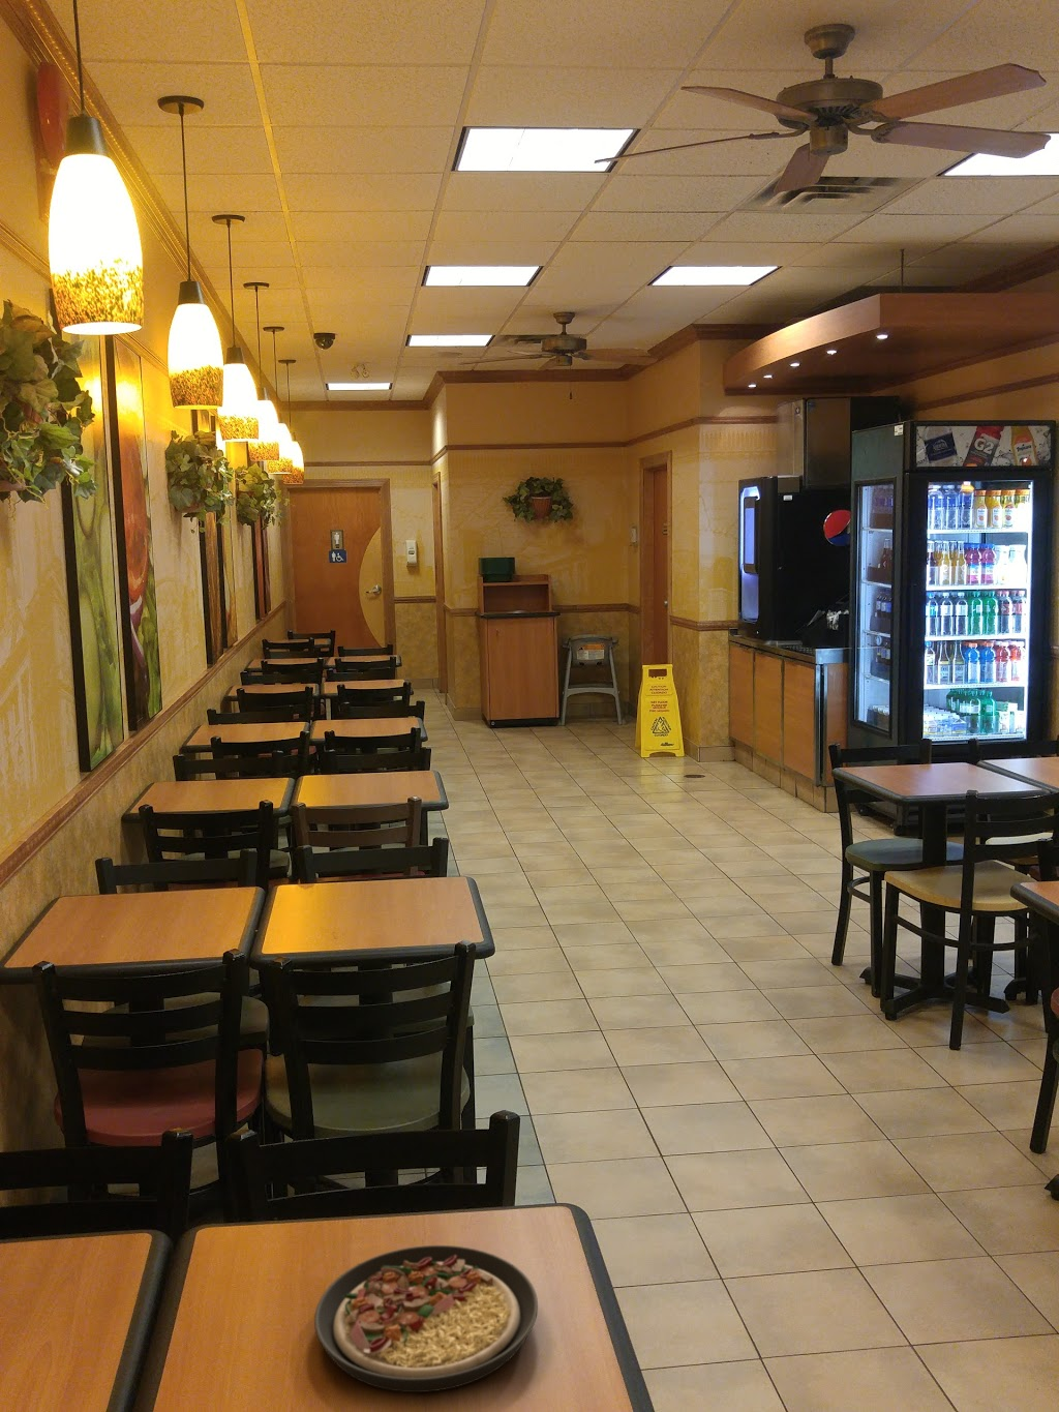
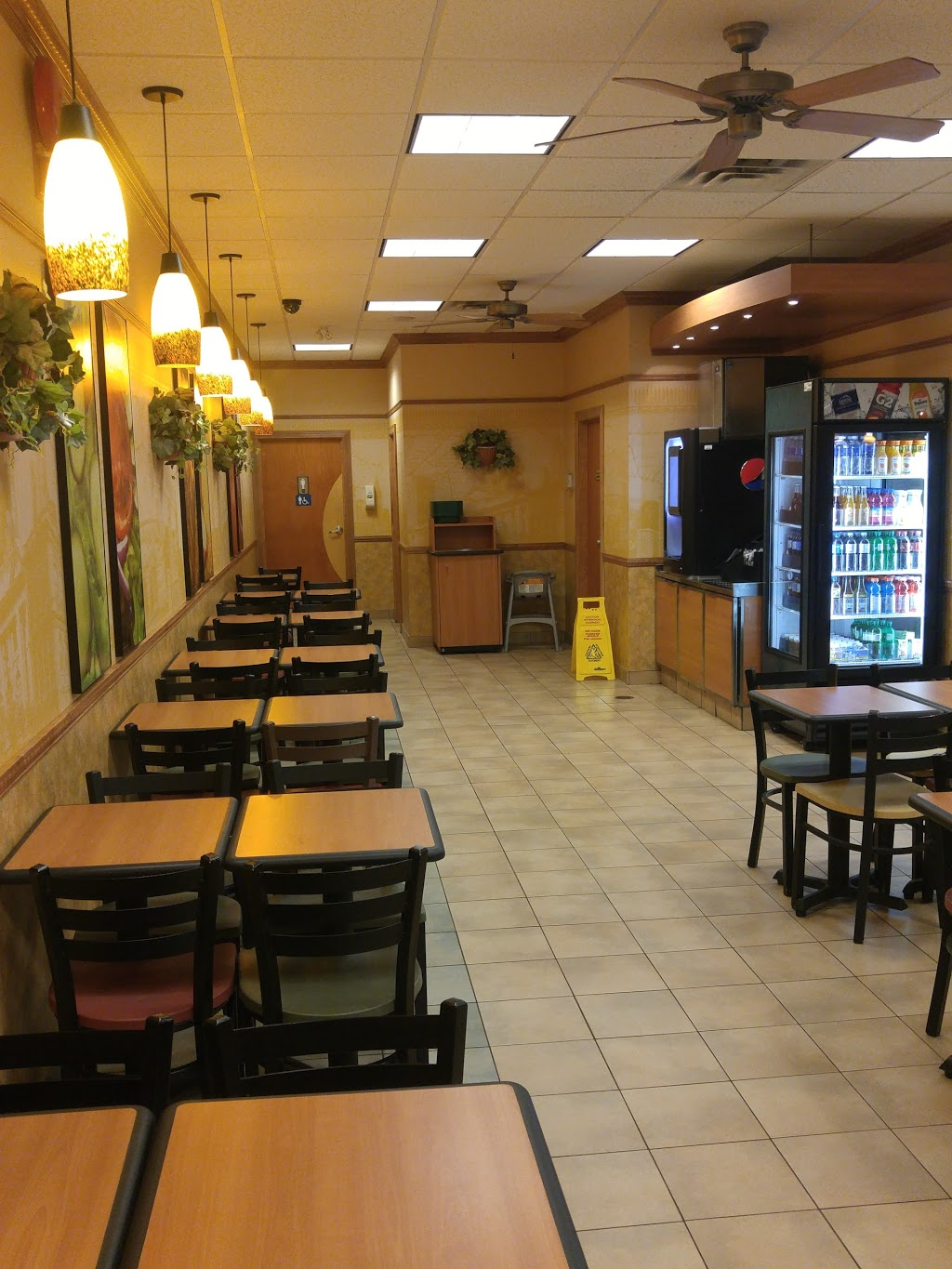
- plate [314,1244,538,1393]
